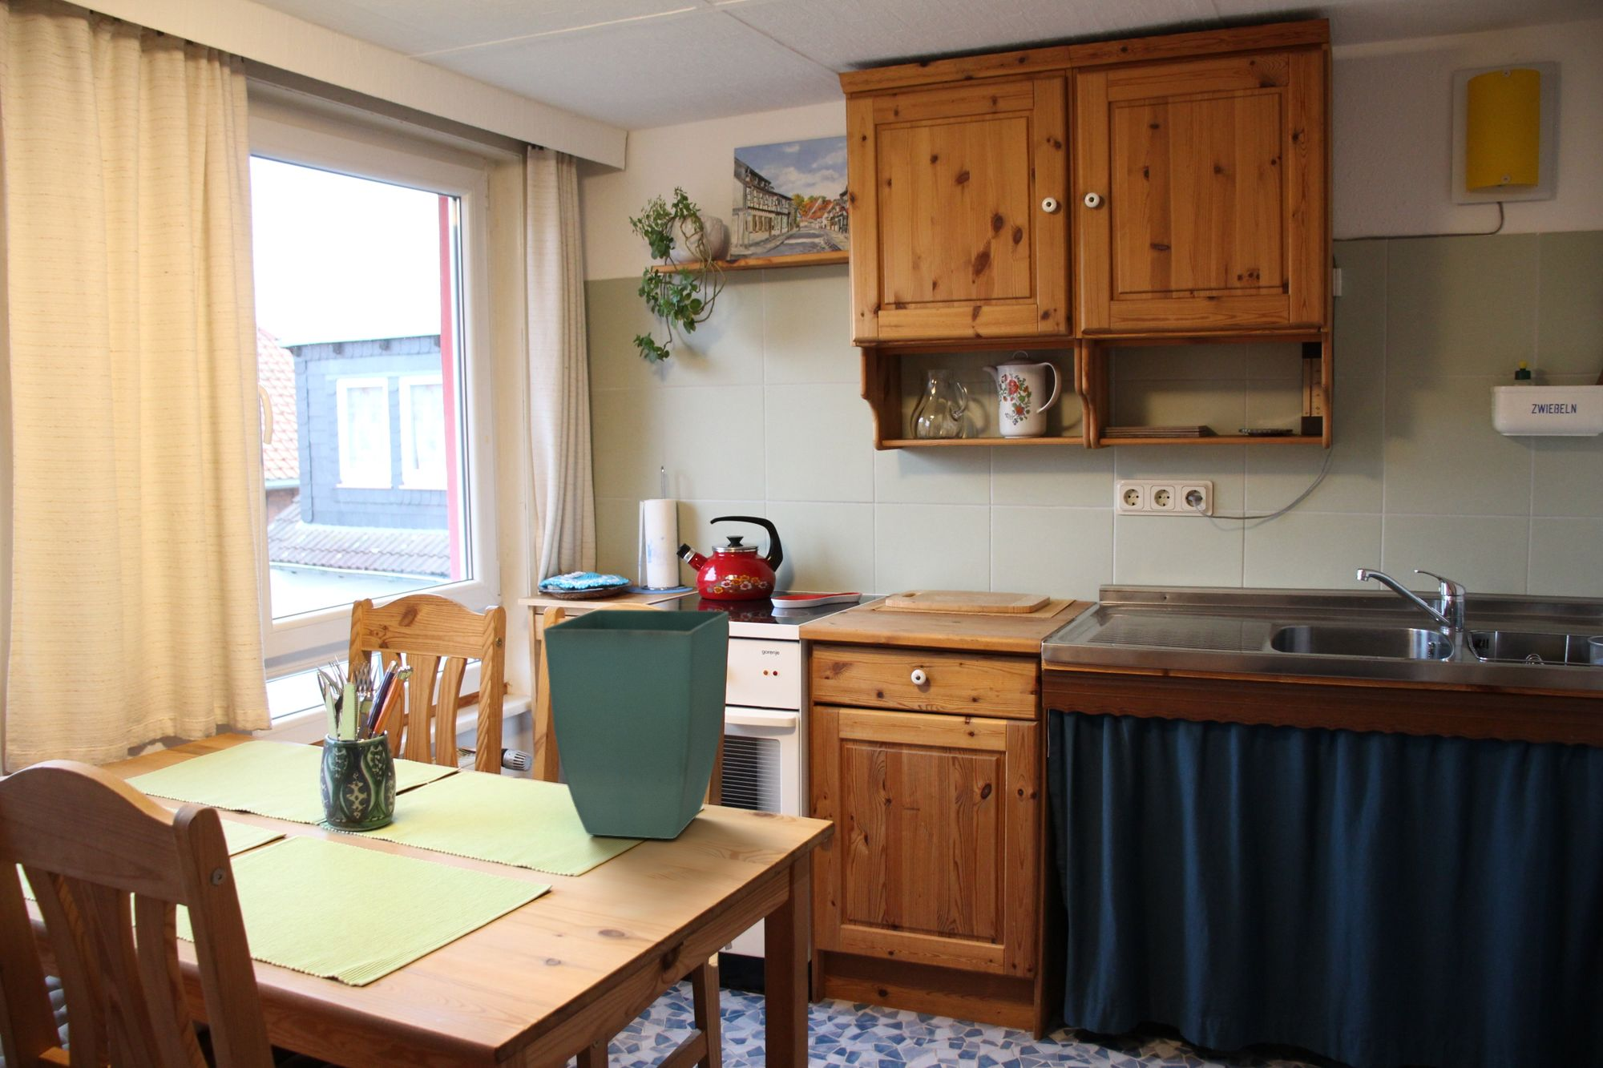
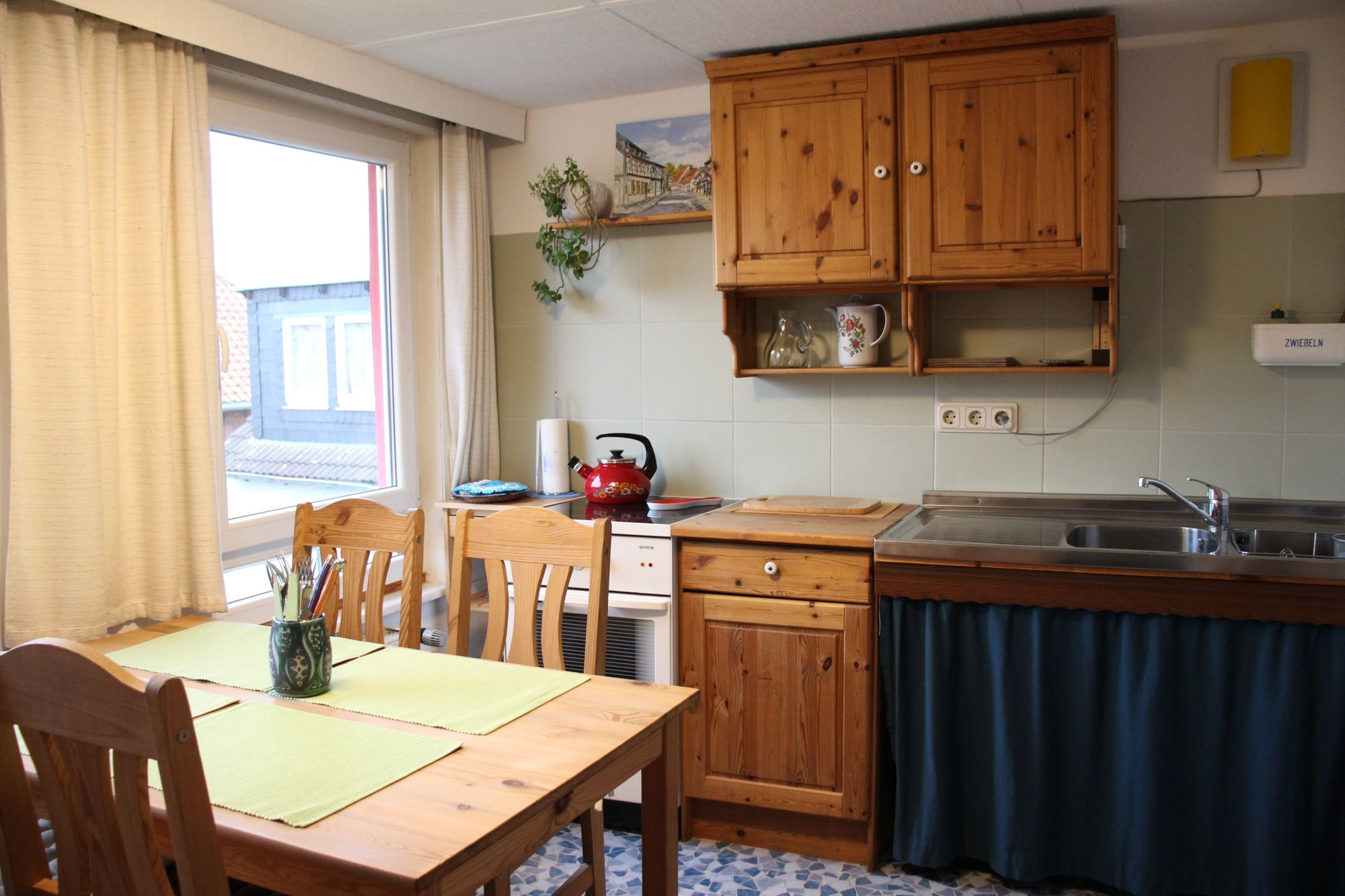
- flower pot [542,609,729,839]
